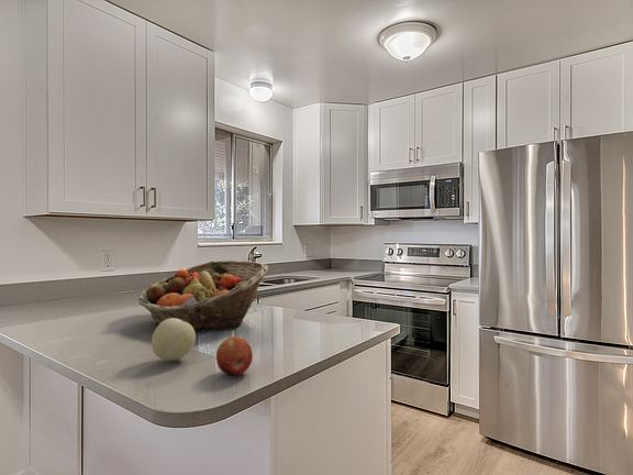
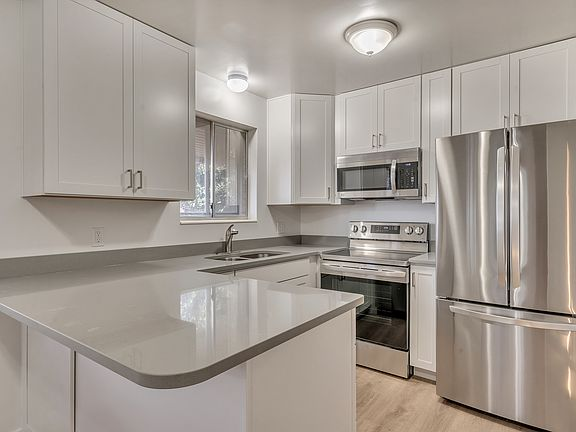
- fruit basket [137,259,269,333]
- apple [215,335,254,376]
- fruit [151,318,197,362]
